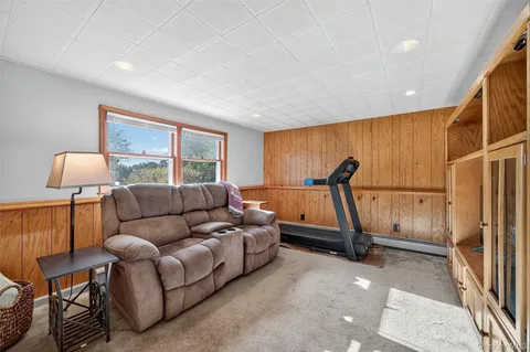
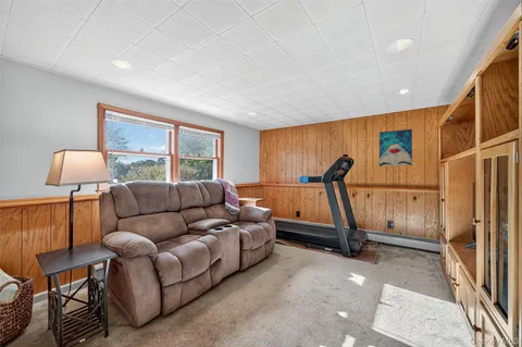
+ wall art [378,128,413,168]
